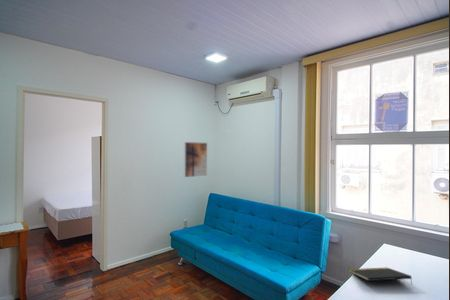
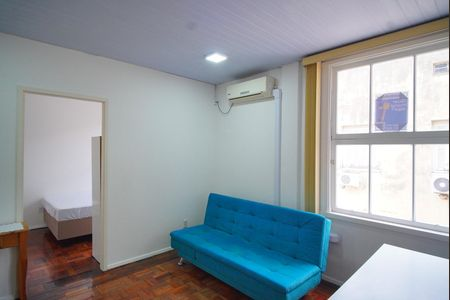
- notepad [348,267,413,285]
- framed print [183,141,208,178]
